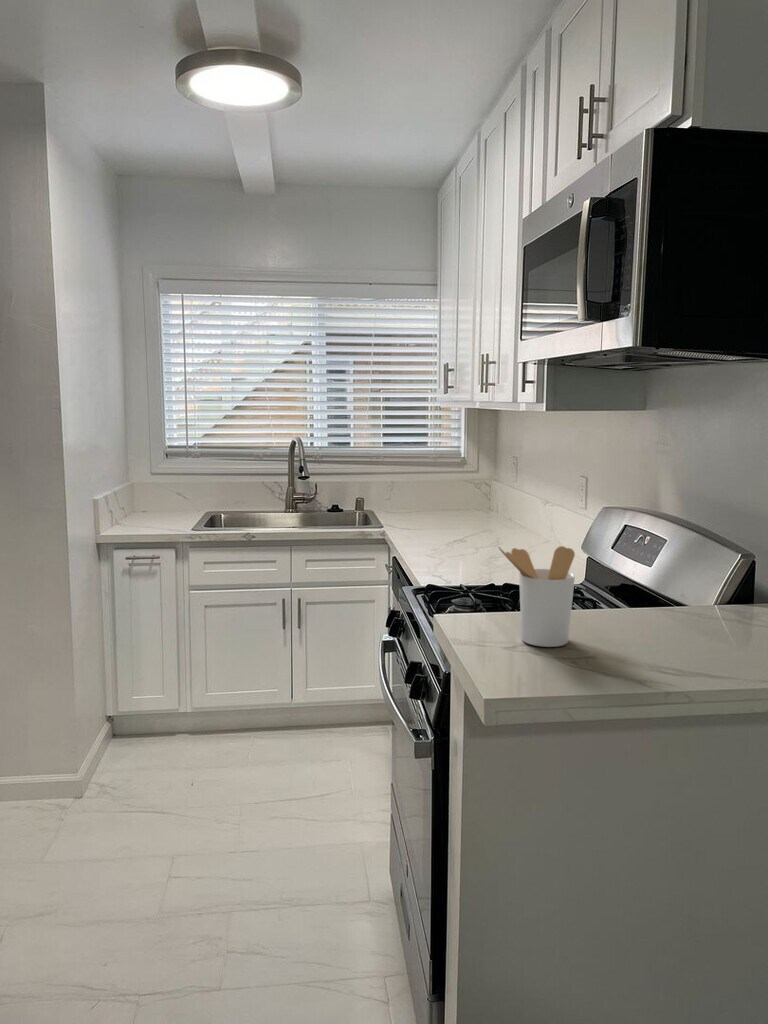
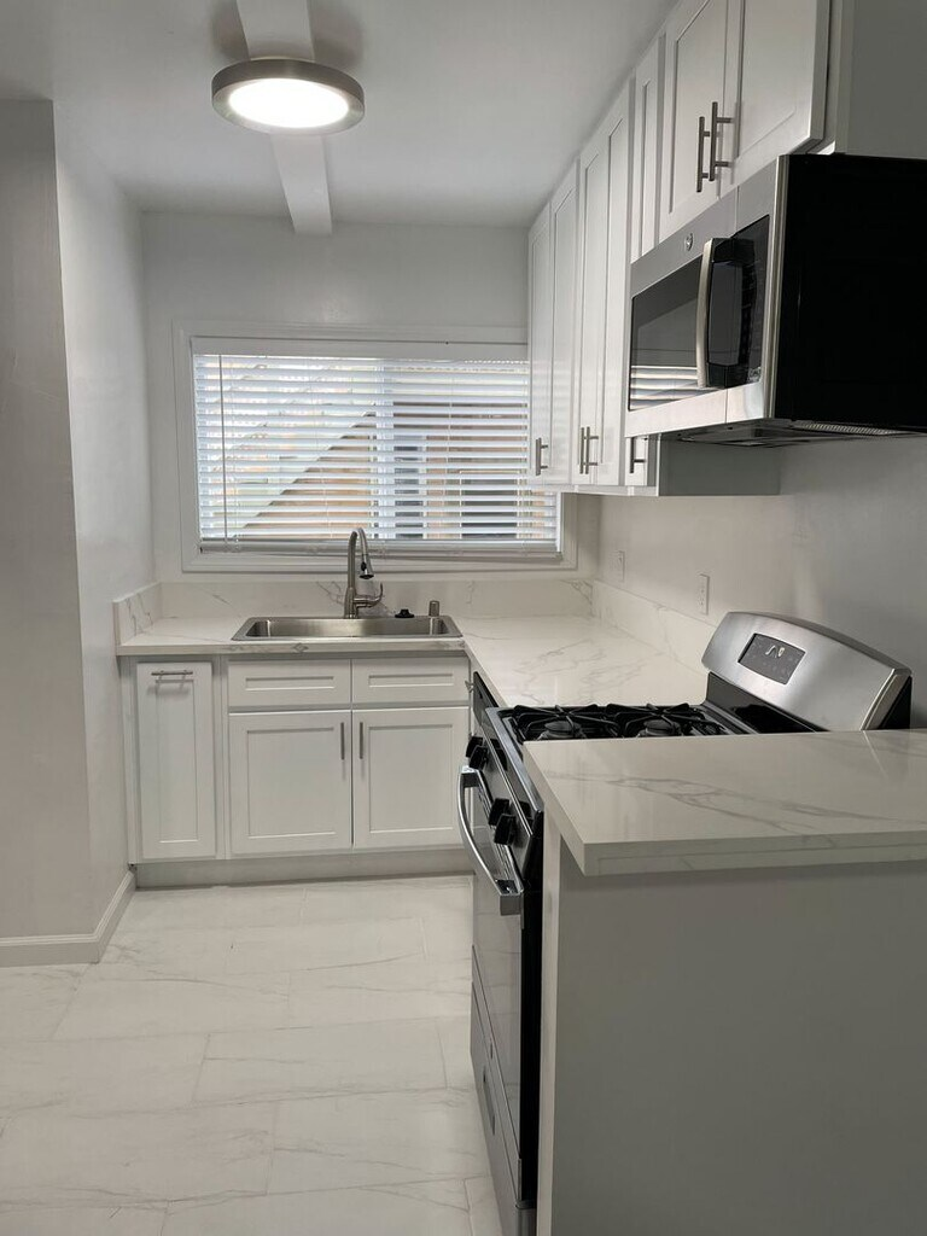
- utensil holder [497,545,576,648]
